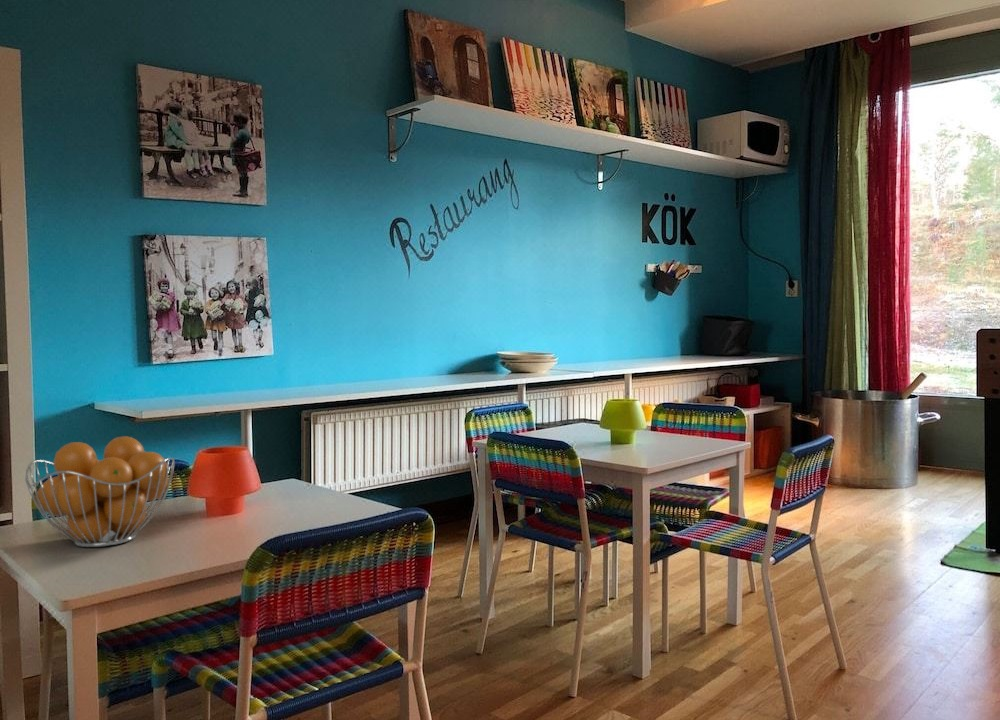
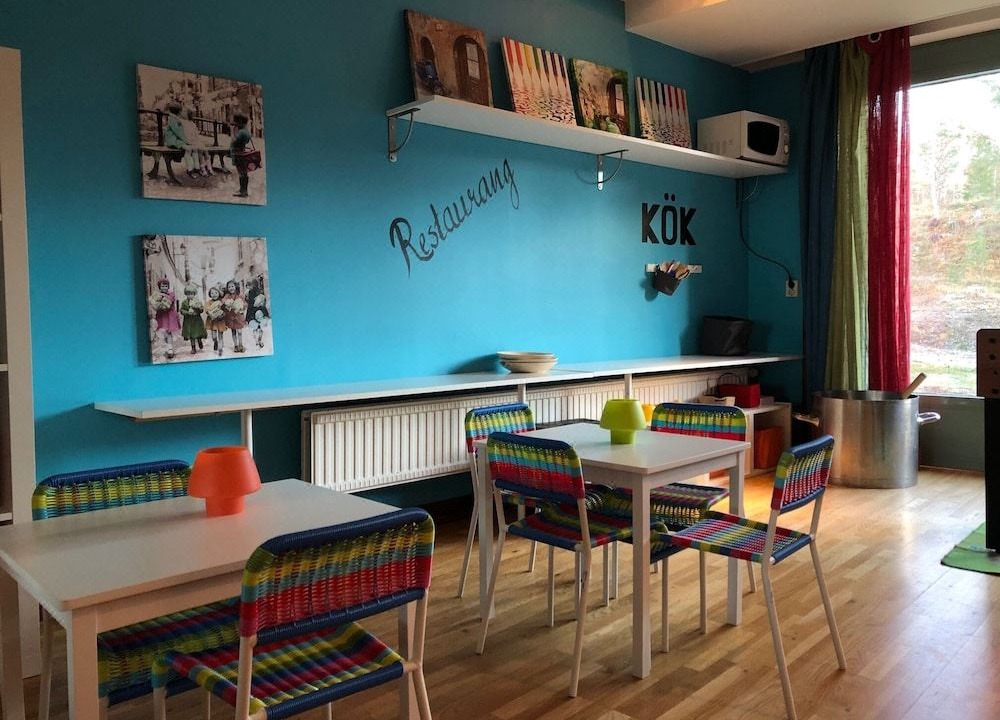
- fruit basket [24,435,176,548]
